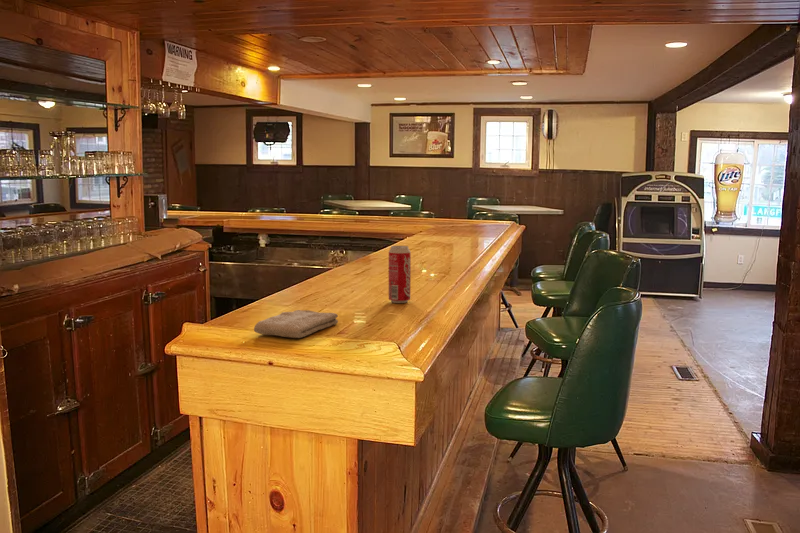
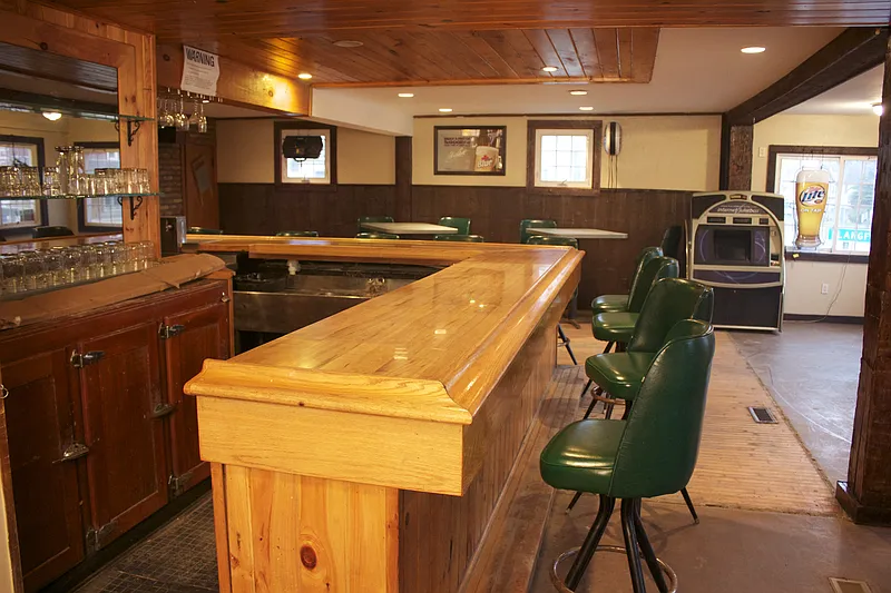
- washcloth [253,309,339,339]
- beverage can [388,245,412,304]
